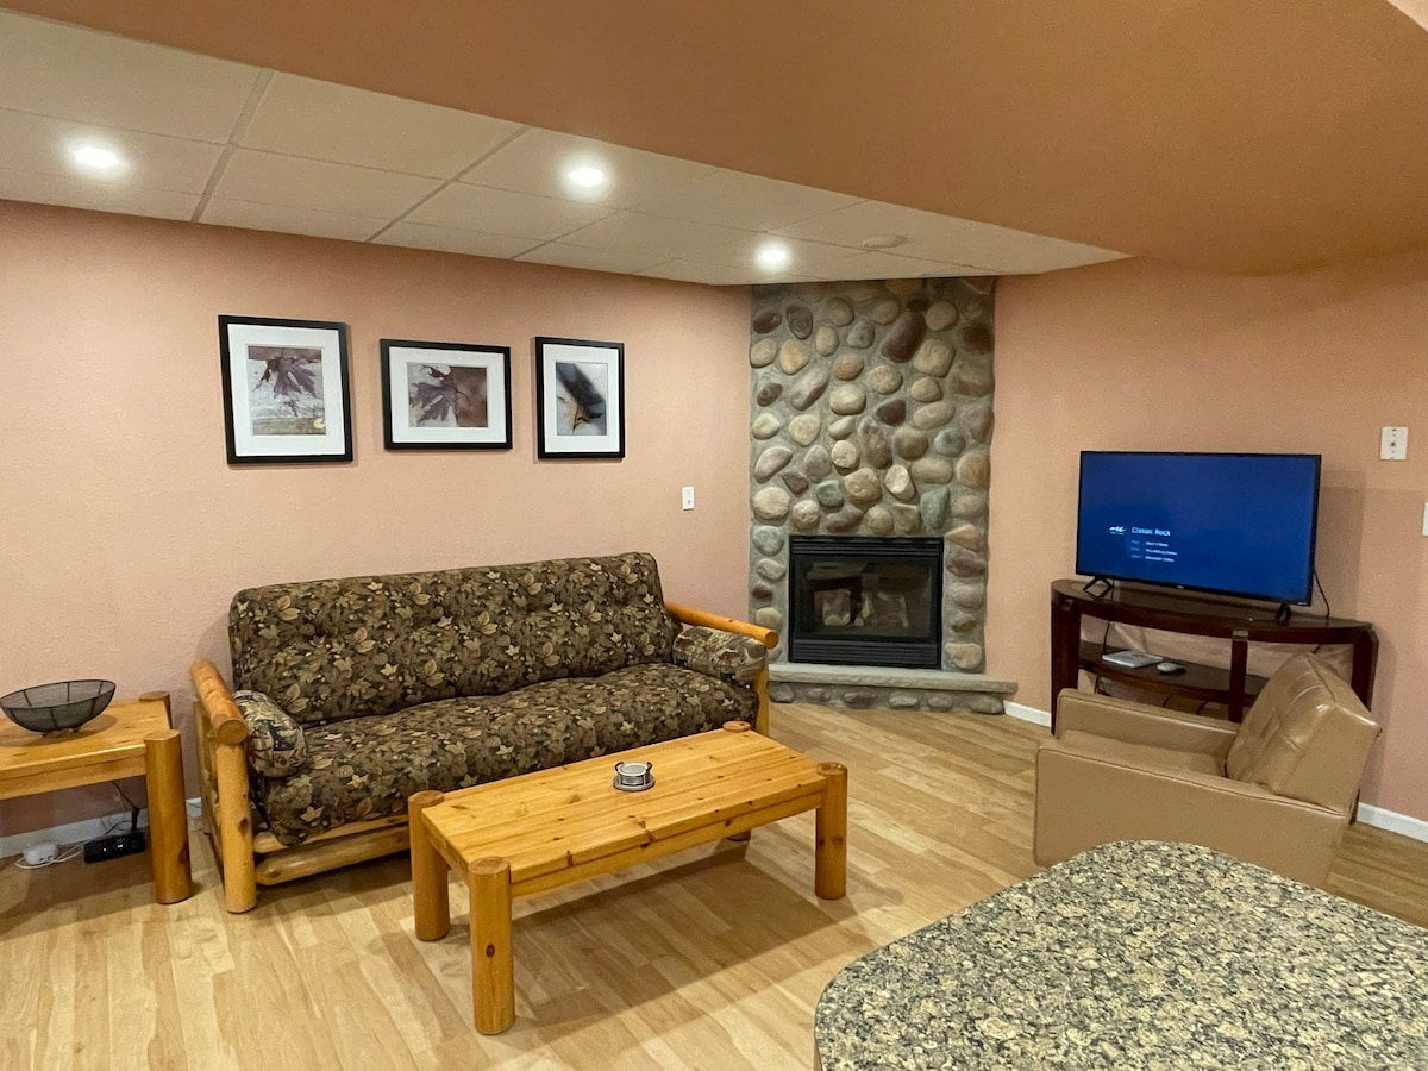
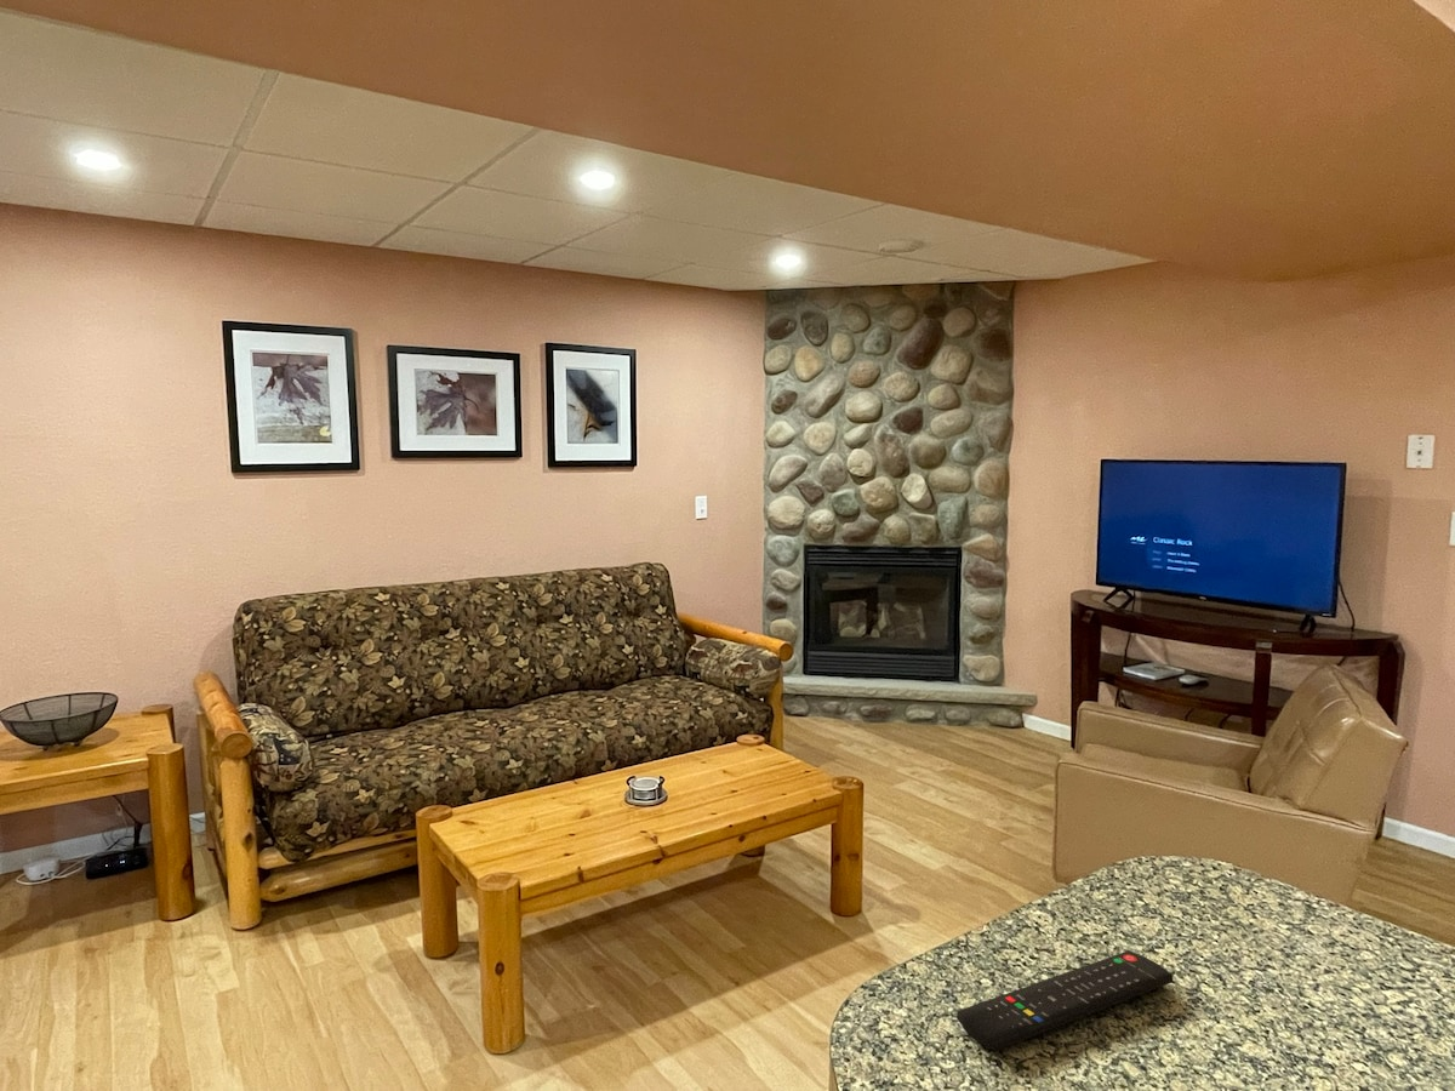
+ remote control [955,949,1174,1051]
